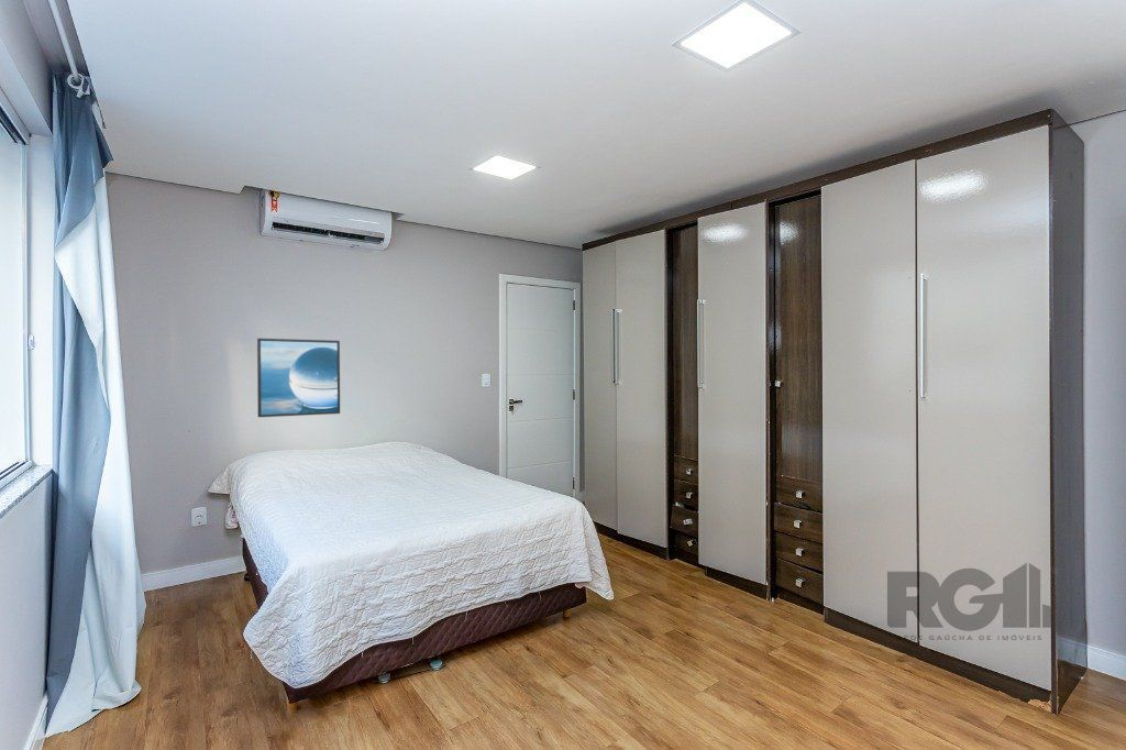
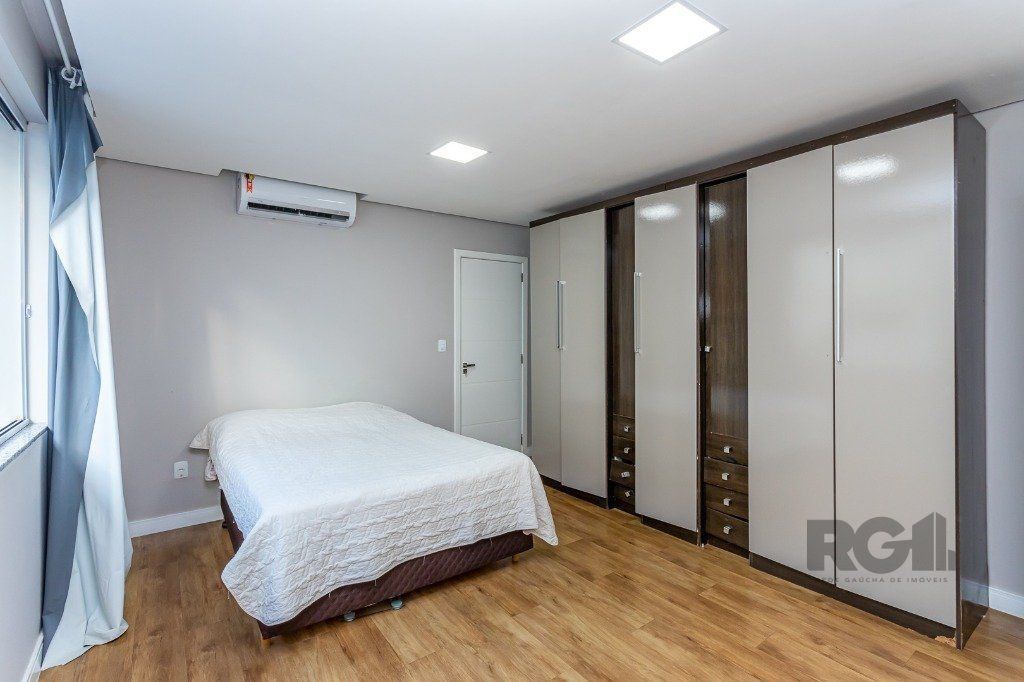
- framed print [256,338,341,418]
